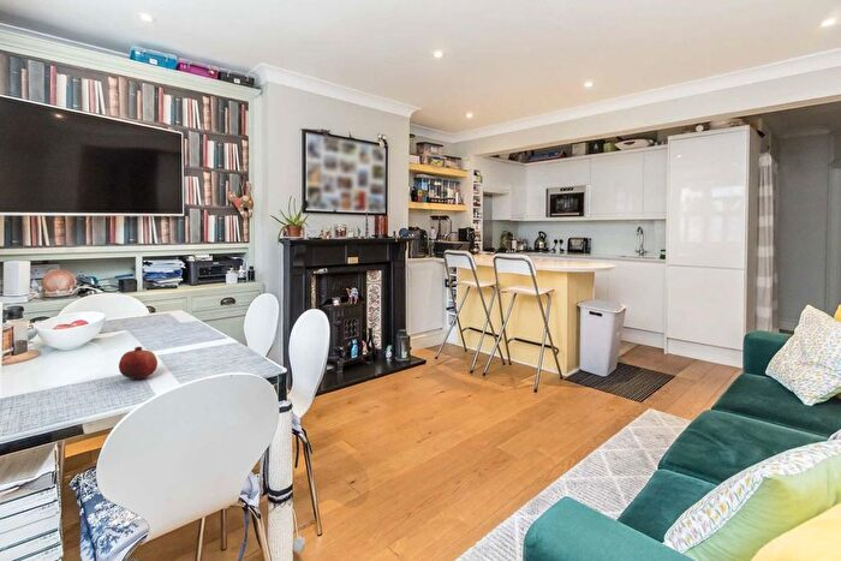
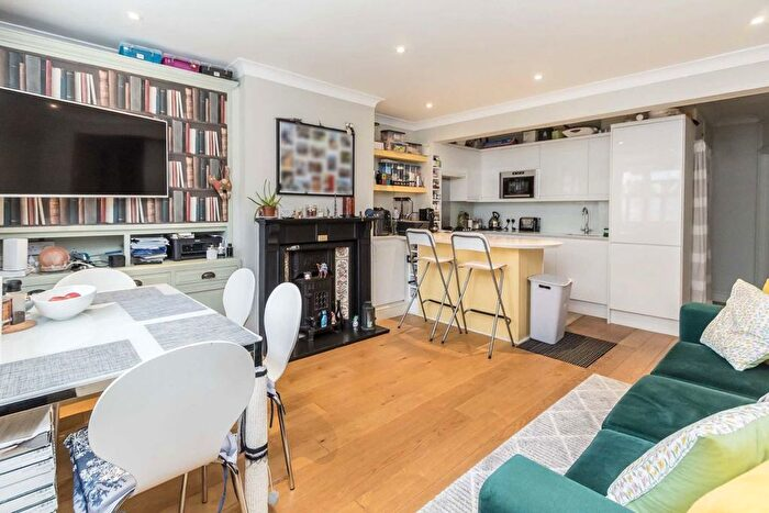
- fruit [118,346,159,380]
